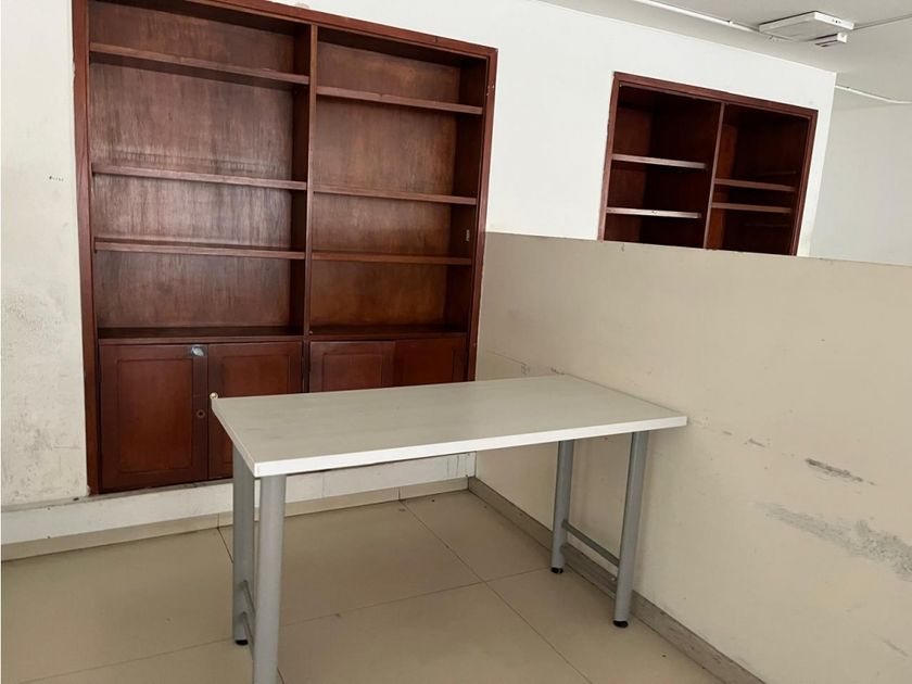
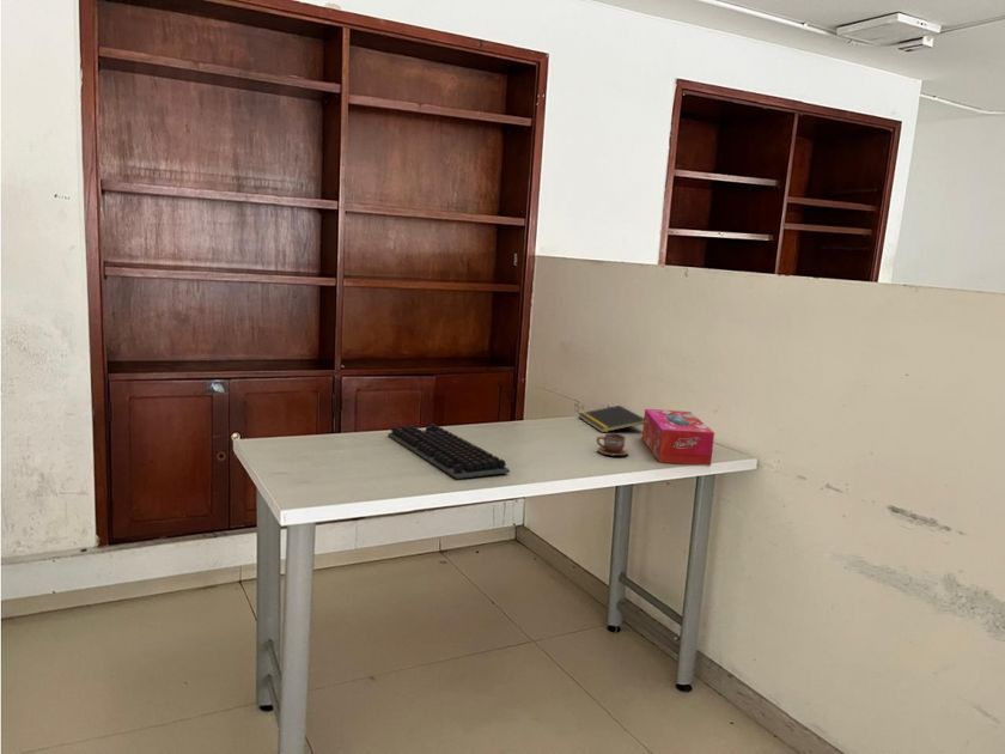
+ computer keyboard [386,422,511,480]
+ notepad [578,405,644,433]
+ cup [595,432,631,457]
+ tissue box [641,408,715,467]
